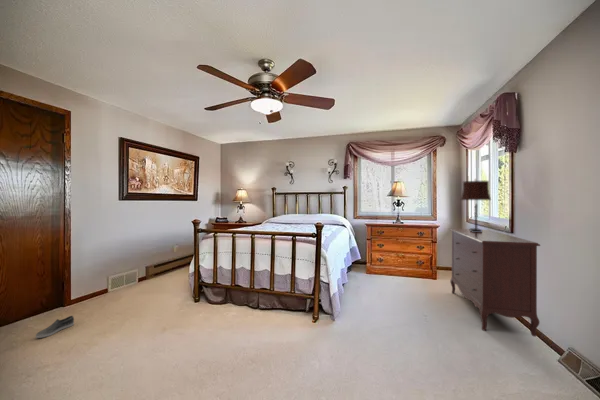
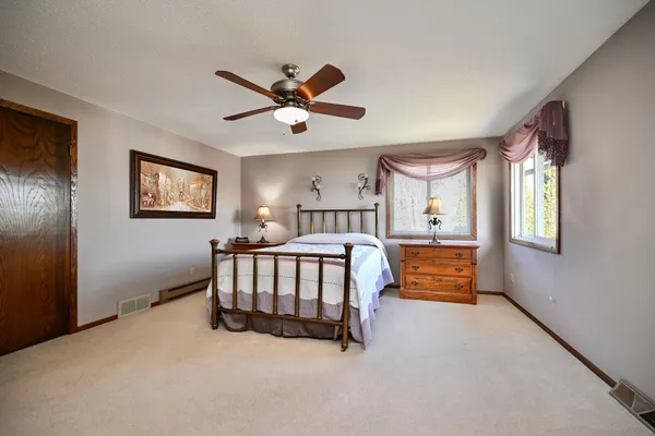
- table lamp [460,178,492,232]
- dresser [449,228,541,338]
- shoe [35,315,75,339]
